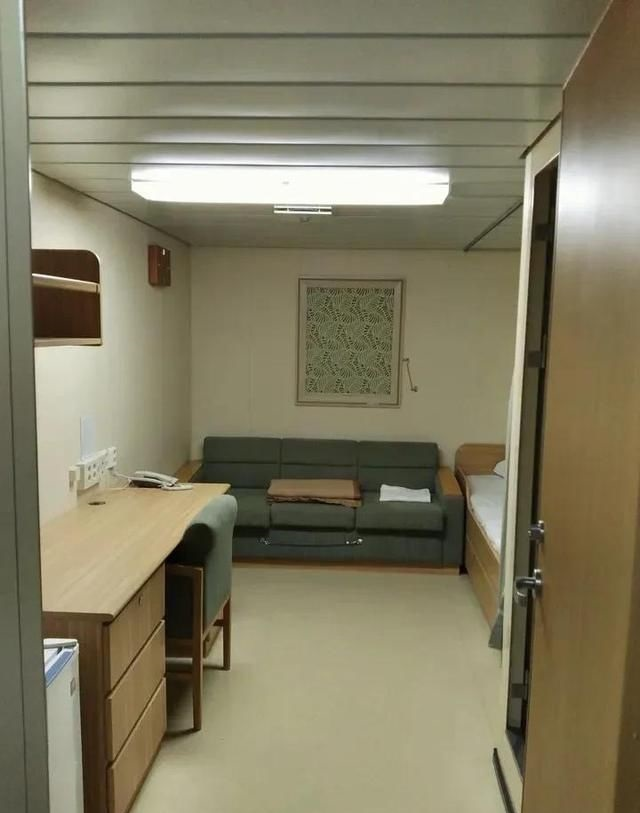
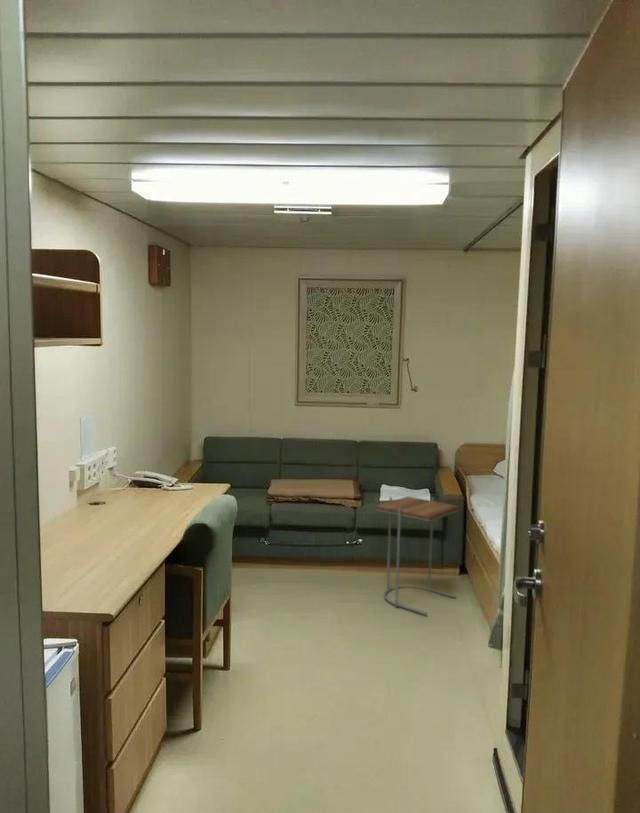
+ side table [374,495,460,616]
